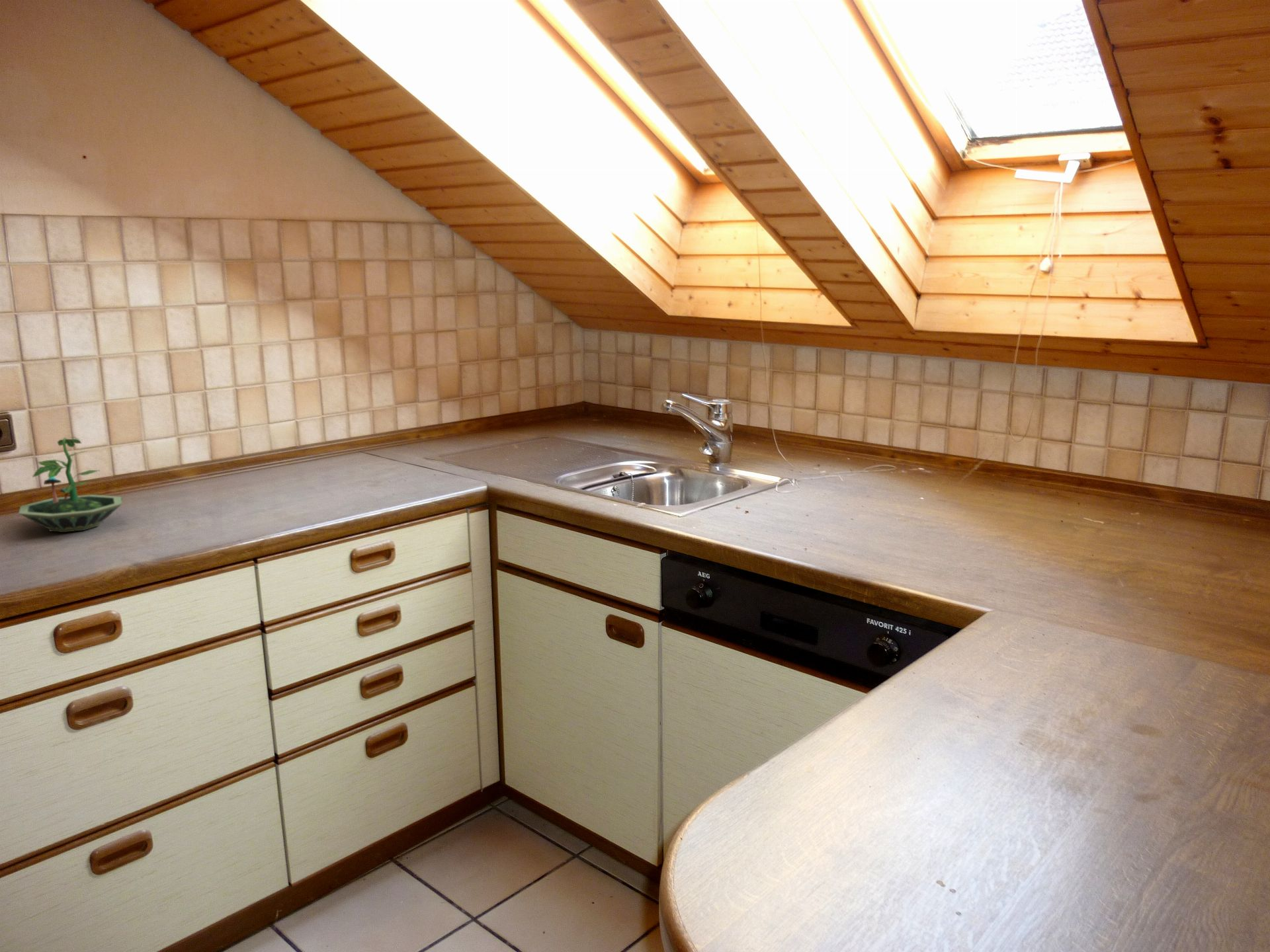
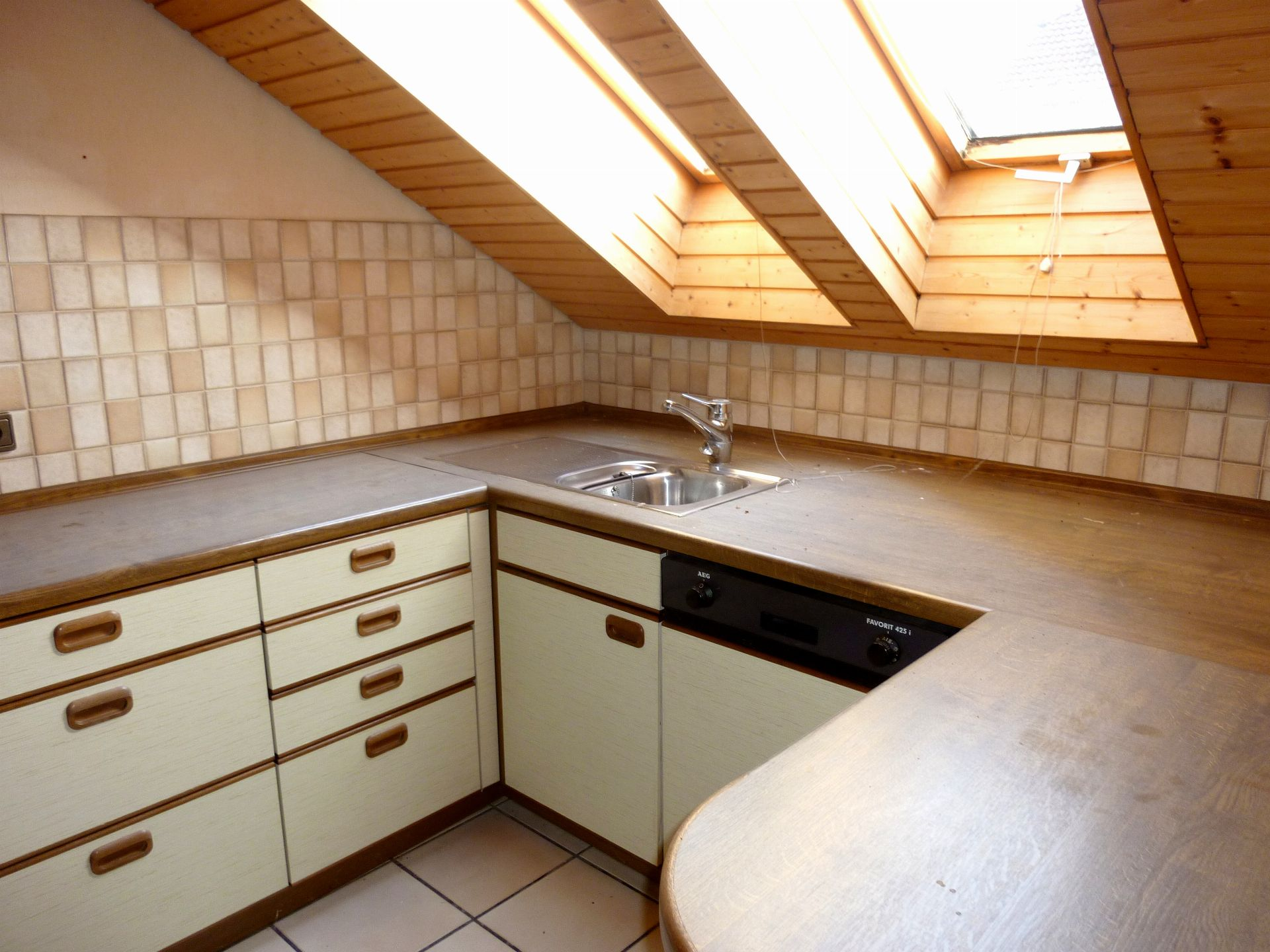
- terrarium [18,436,124,533]
